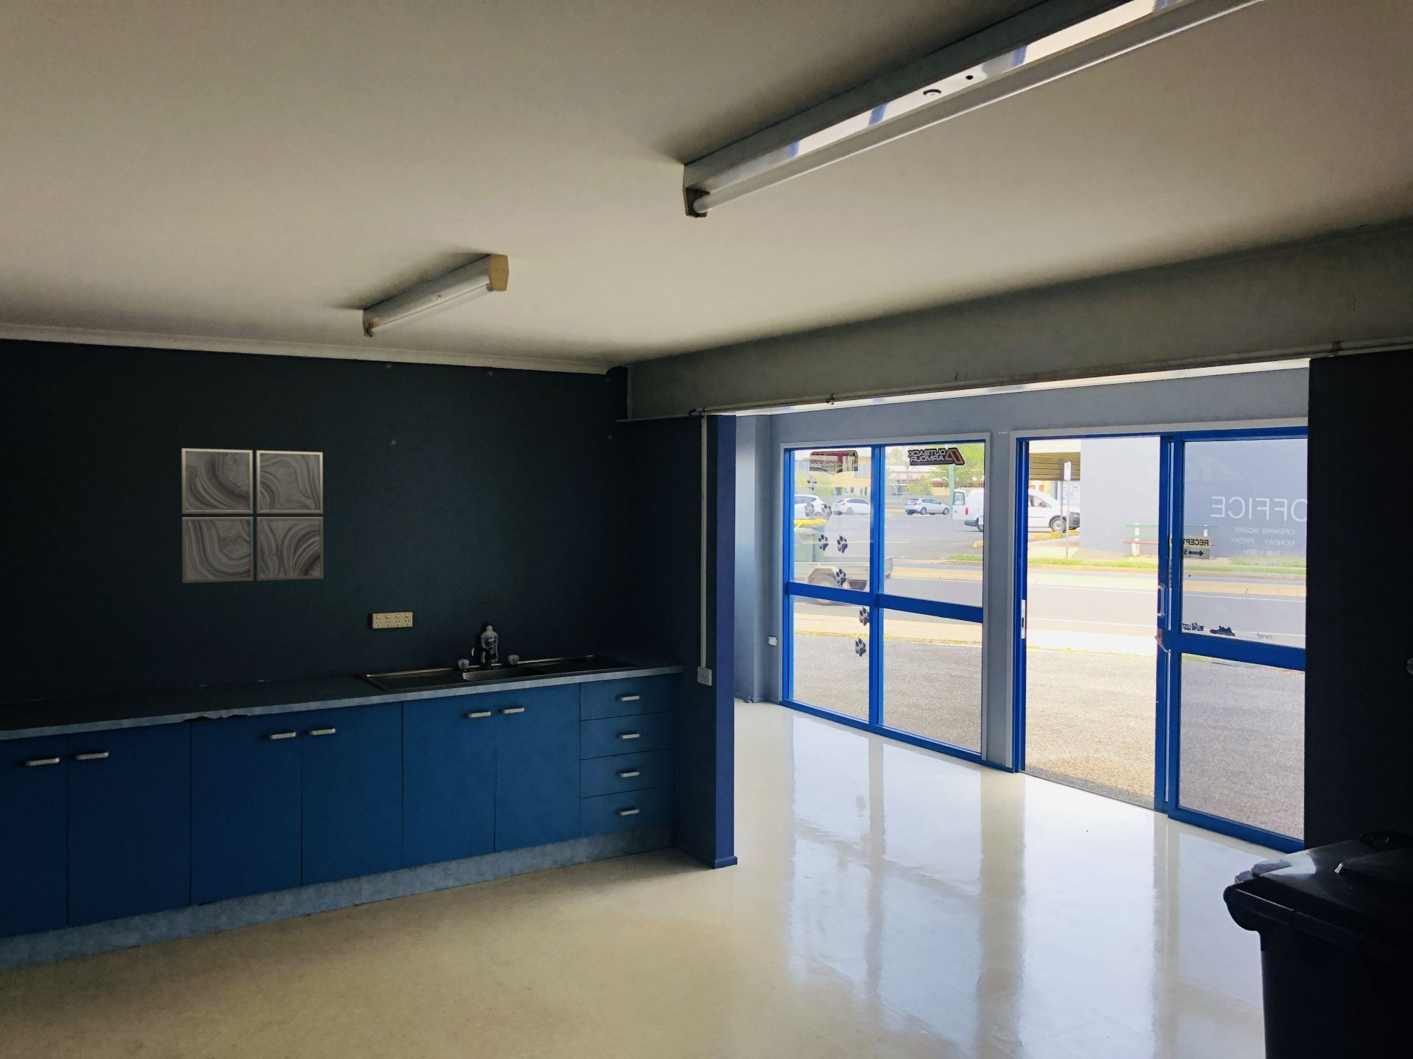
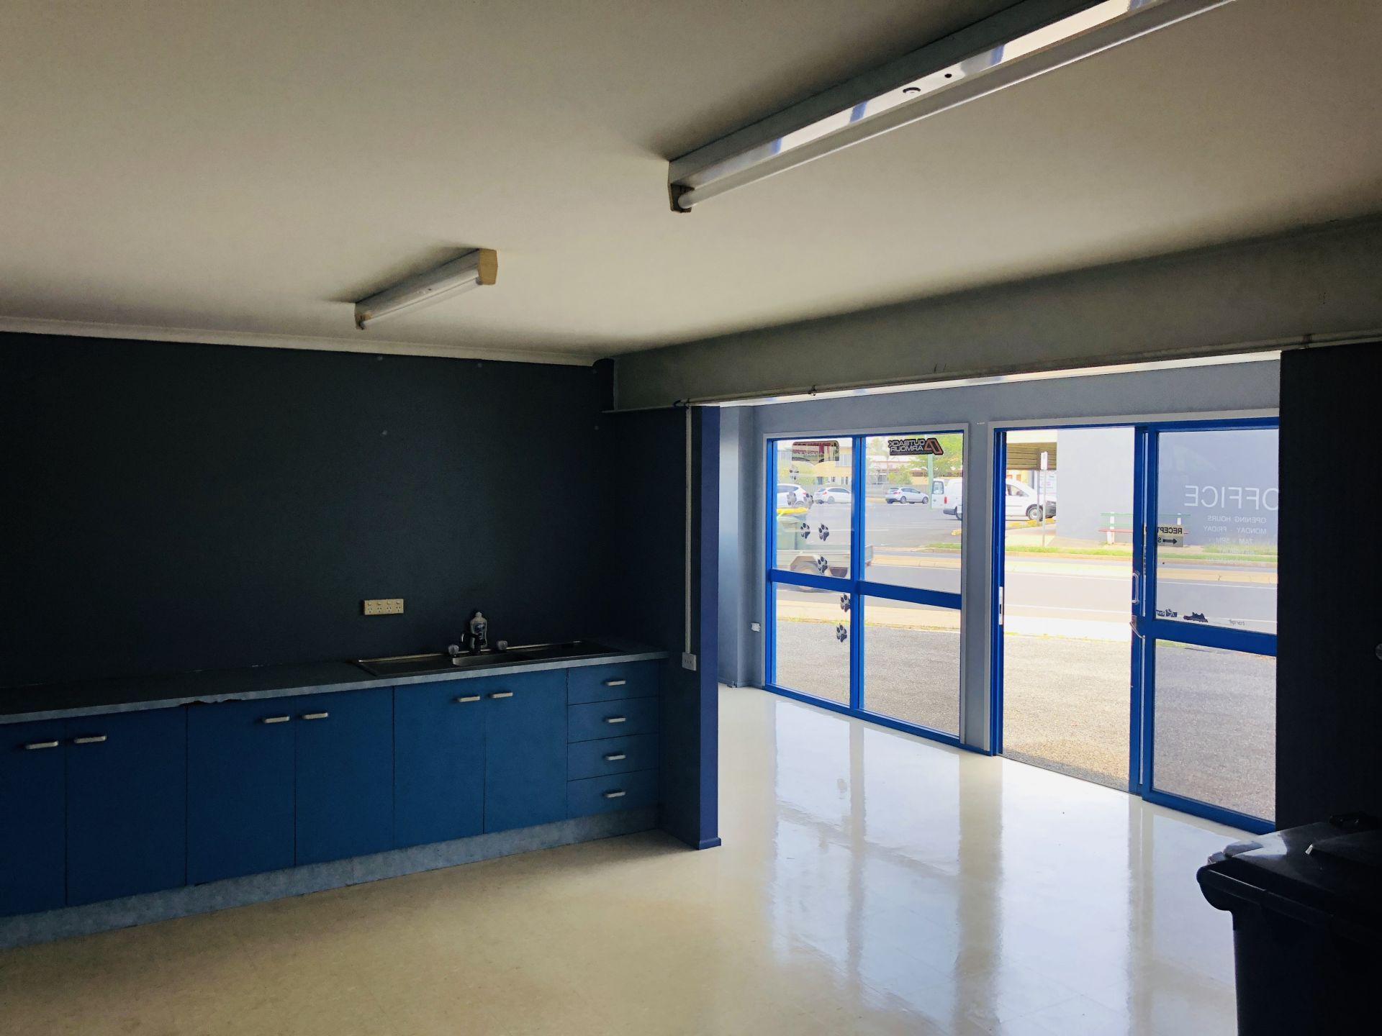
- wall art [180,447,325,584]
